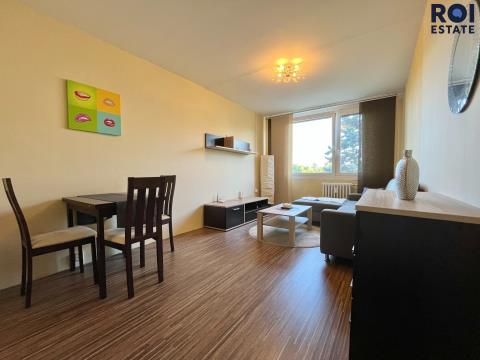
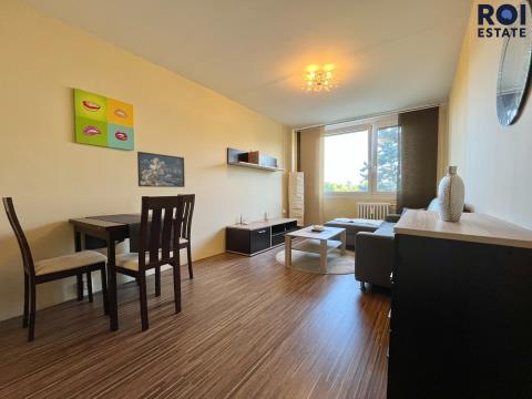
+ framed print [136,151,186,188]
